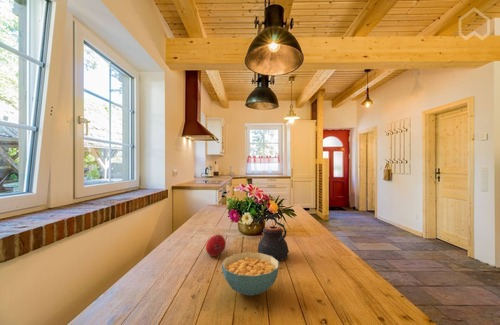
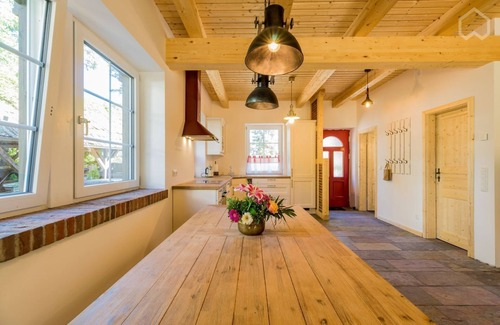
- teapot [254,212,290,262]
- fruit [205,233,227,257]
- cereal bowl [220,251,280,297]
